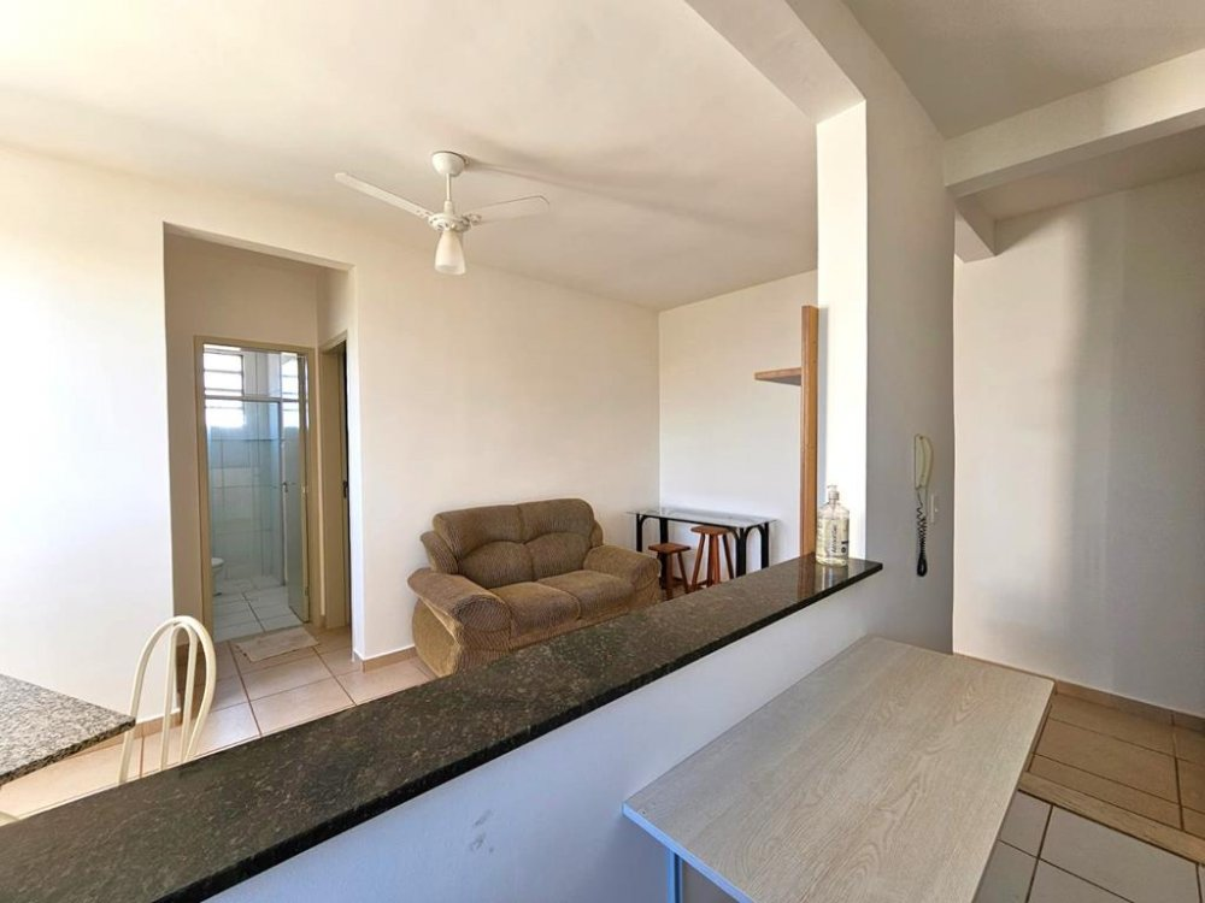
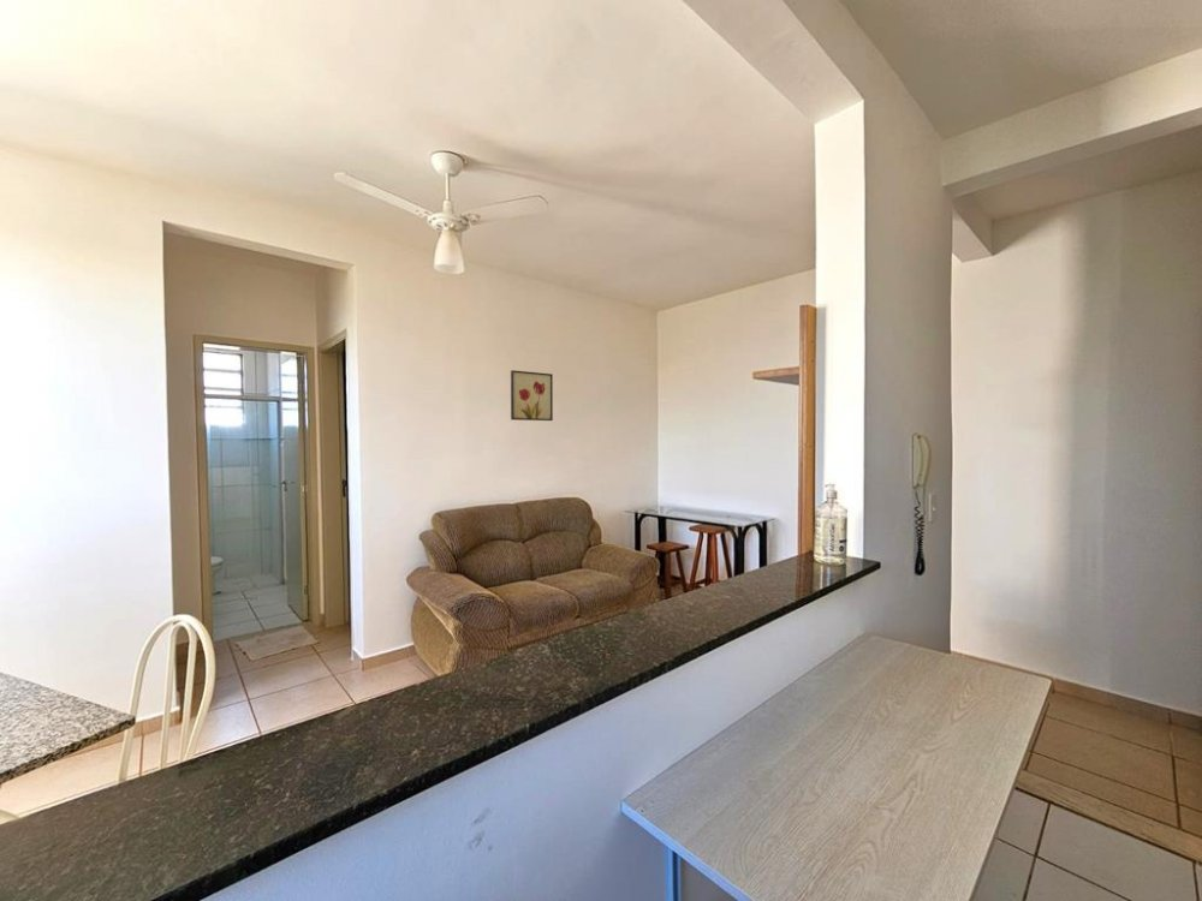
+ wall art [510,369,554,422]
